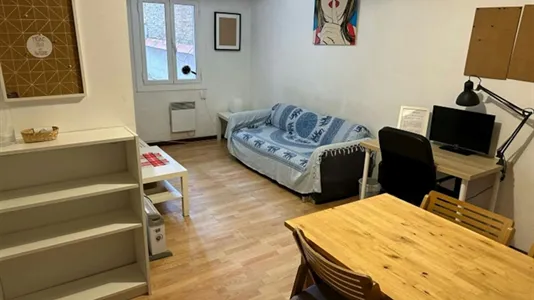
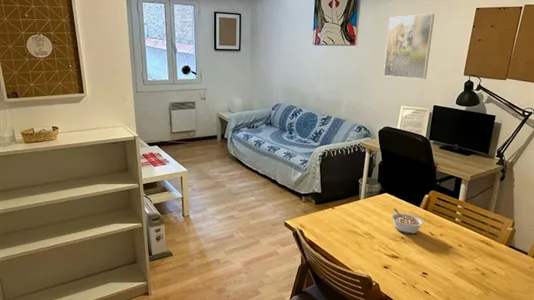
+ legume [390,208,425,234]
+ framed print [383,13,435,80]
